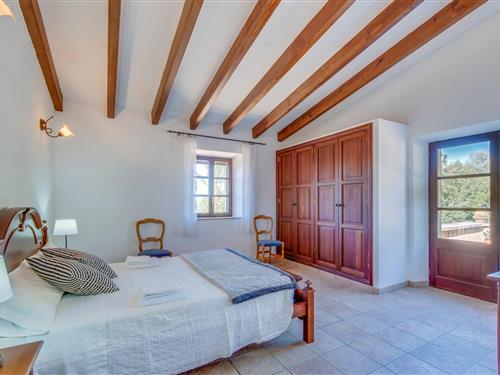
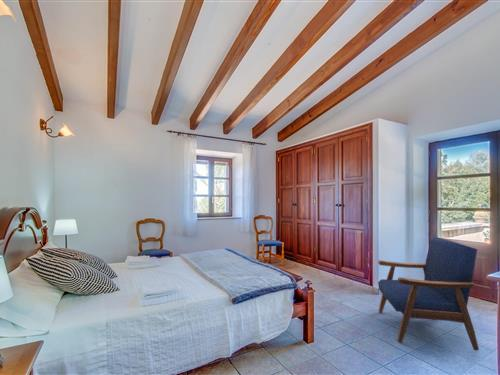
+ armchair [377,236,480,352]
